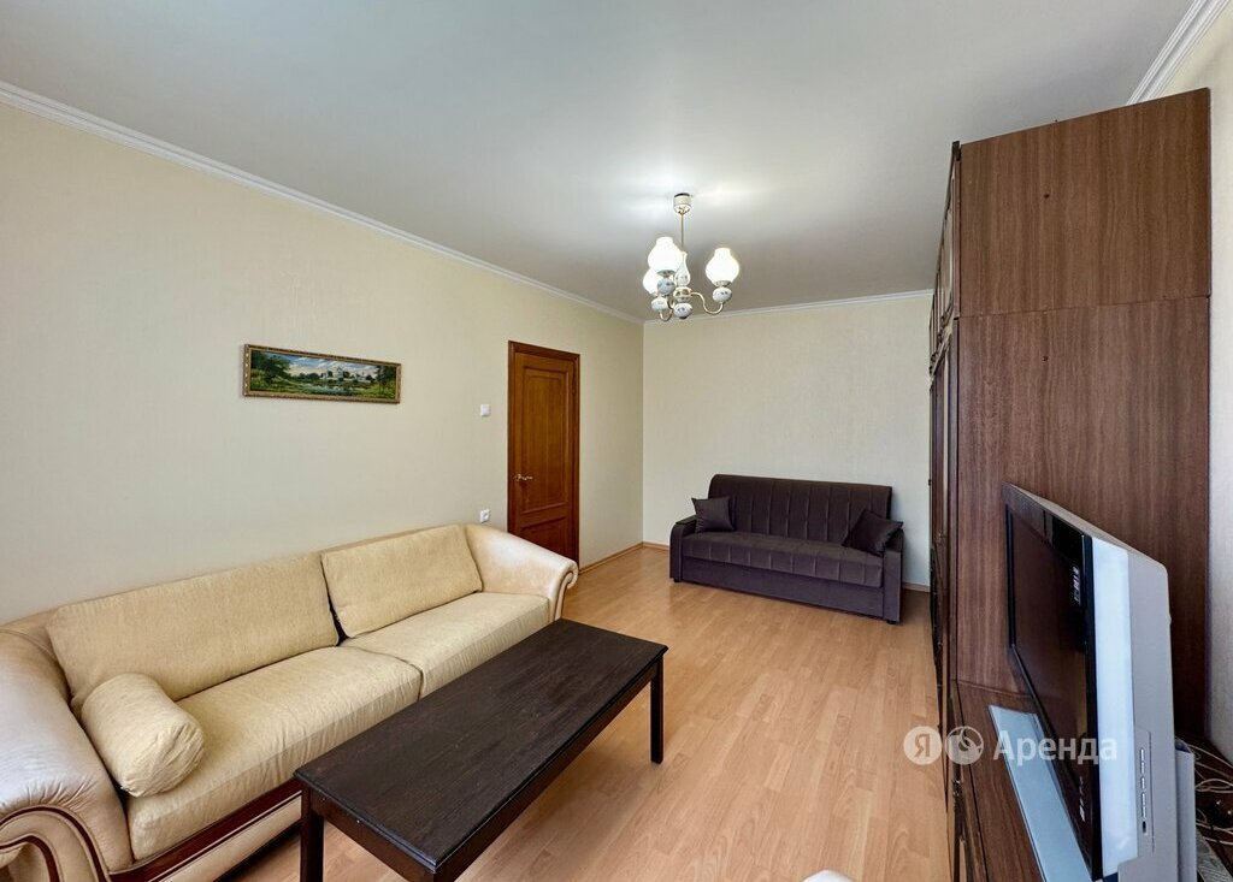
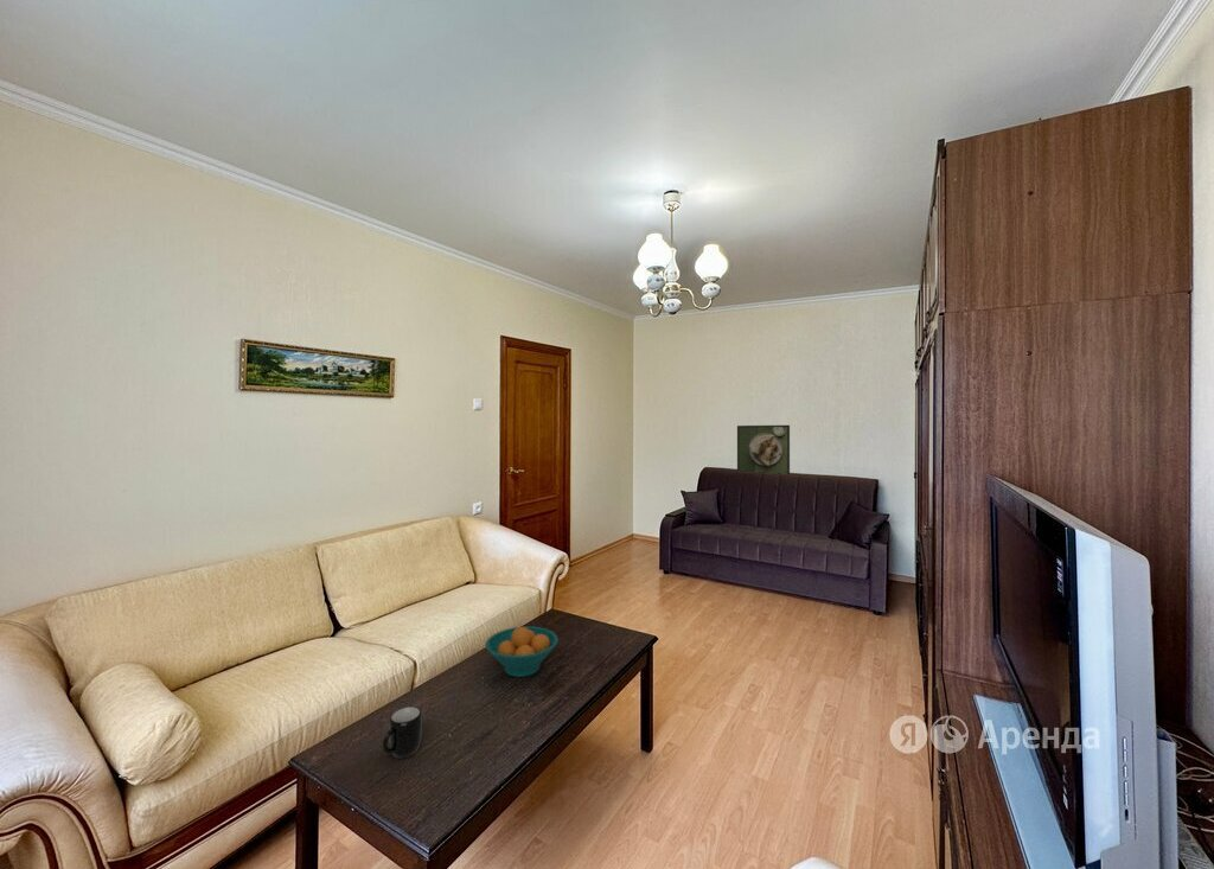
+ mug [382,705,423,760]
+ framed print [736,424,791,475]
+ fruit bowl [484,625,560,678]
